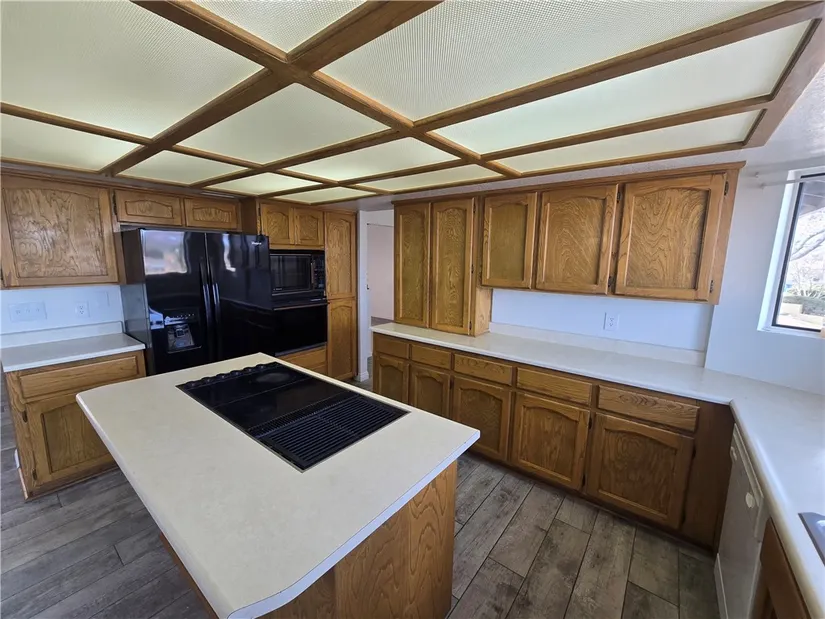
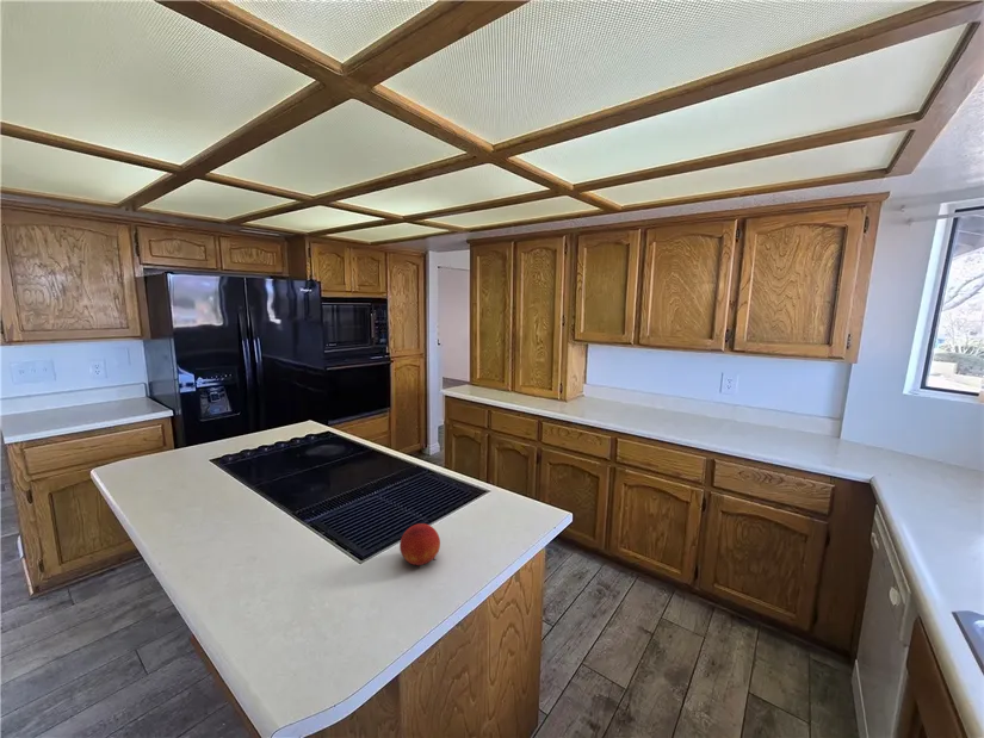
+ fruit [398,522,441,569]
